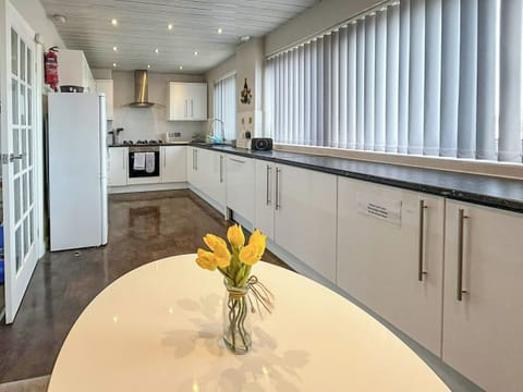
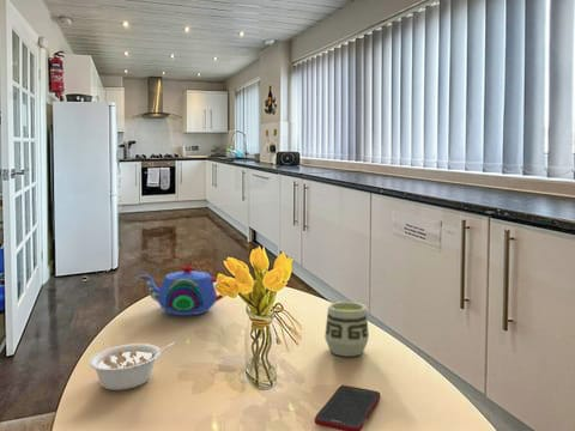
+ cup [323,301,370,358]
+ teapot [137,265,225,316]
+ legume [87,341,176,391]
+ cell phone [314,384,381,431]
